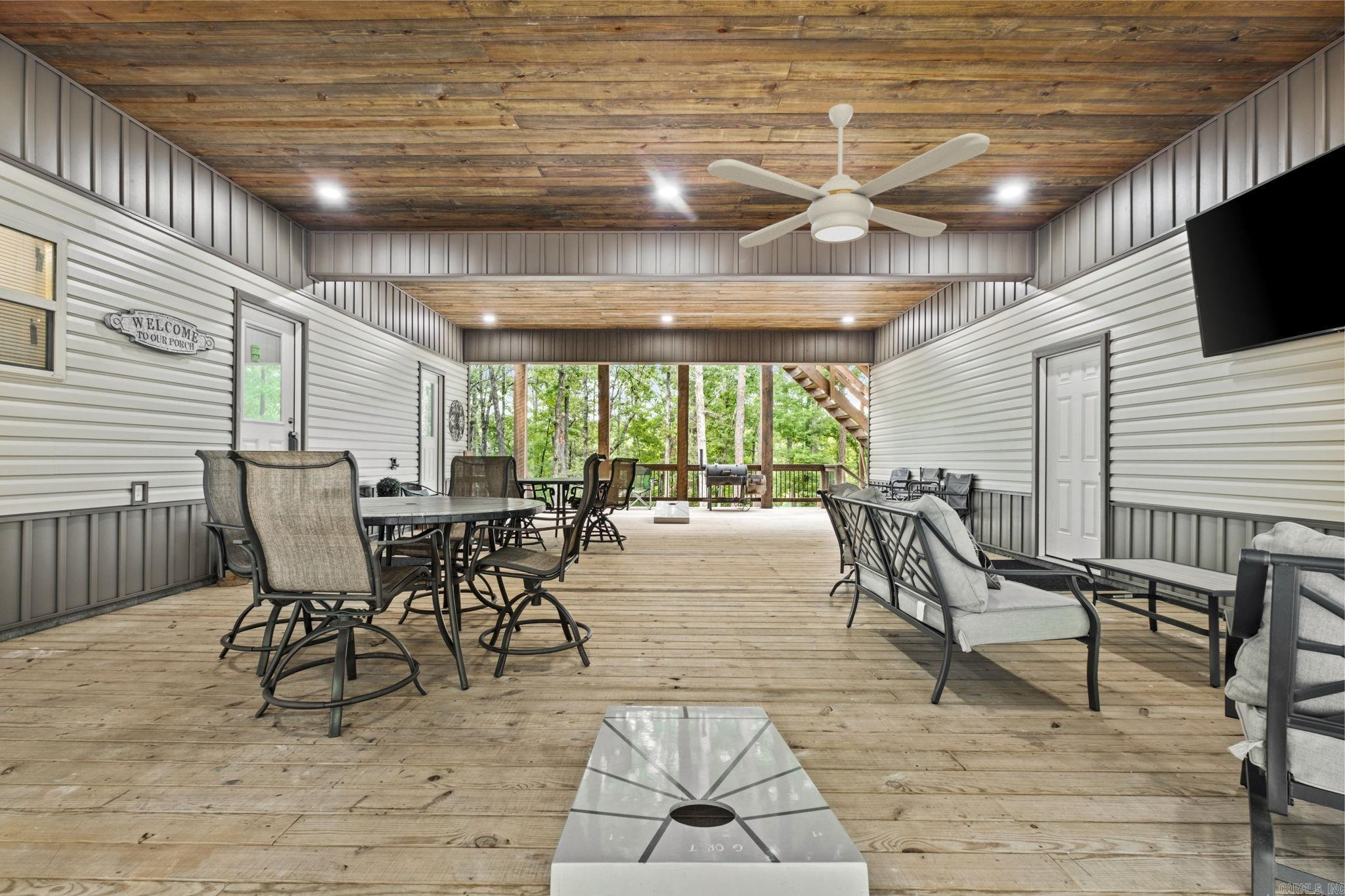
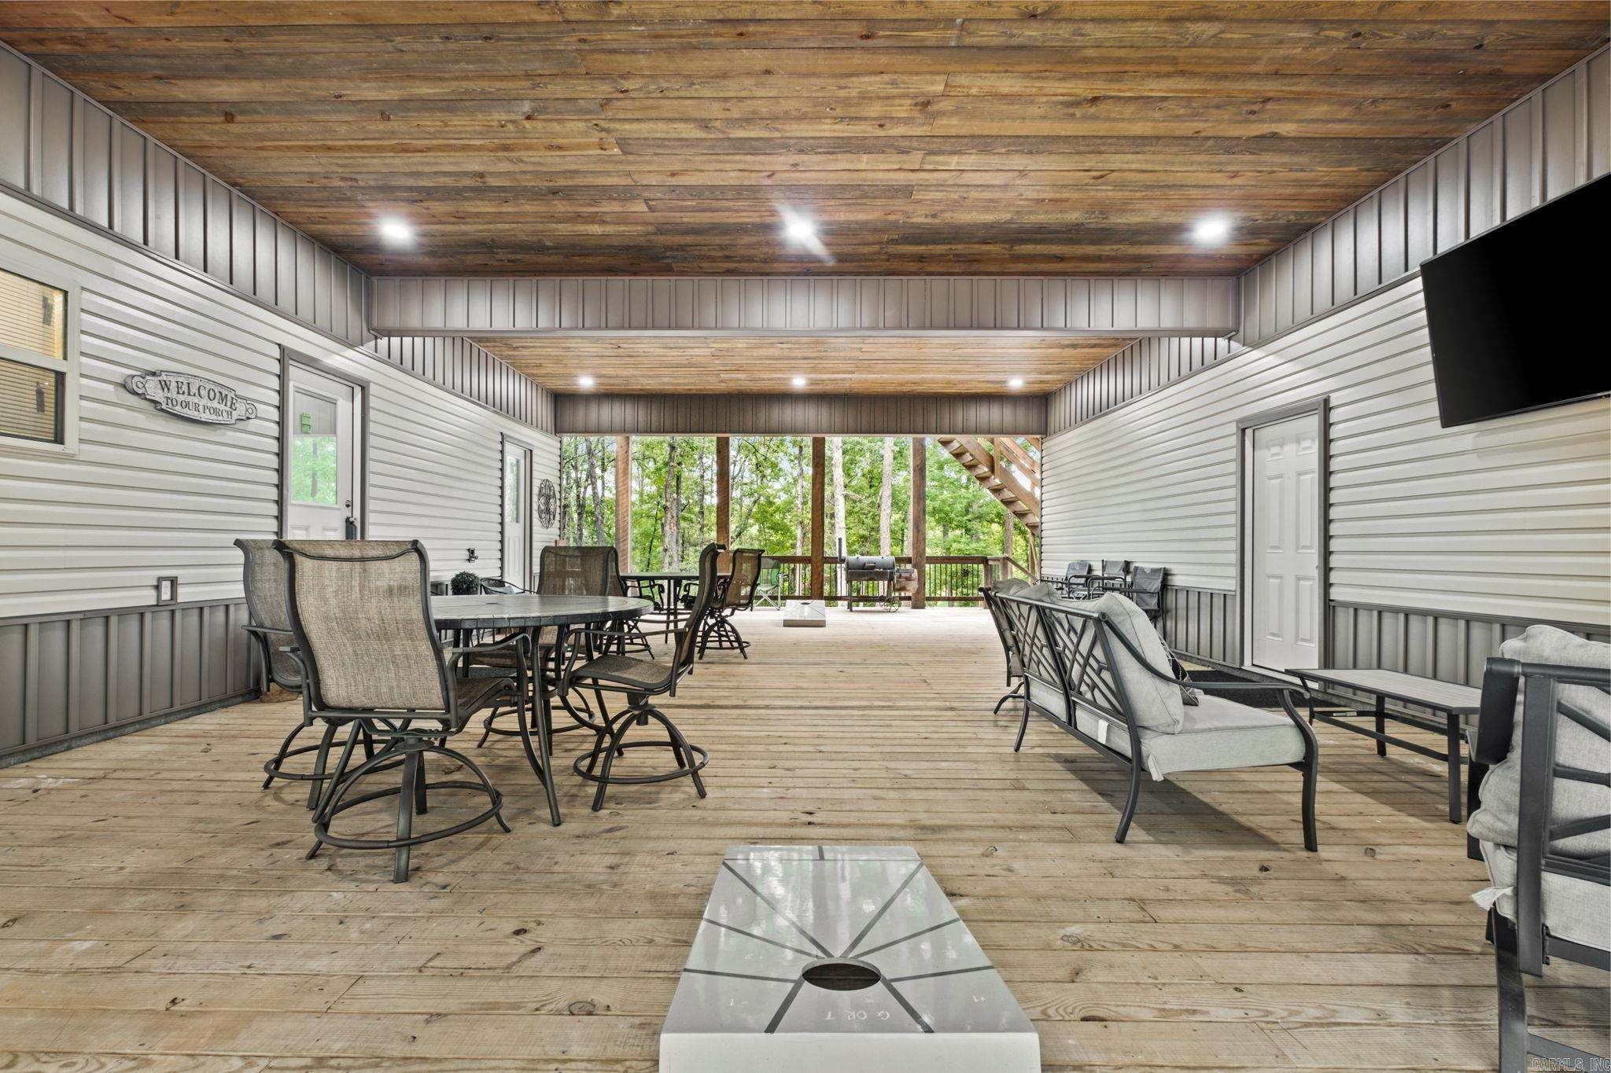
- ceiling fan [707,103,990,248]
